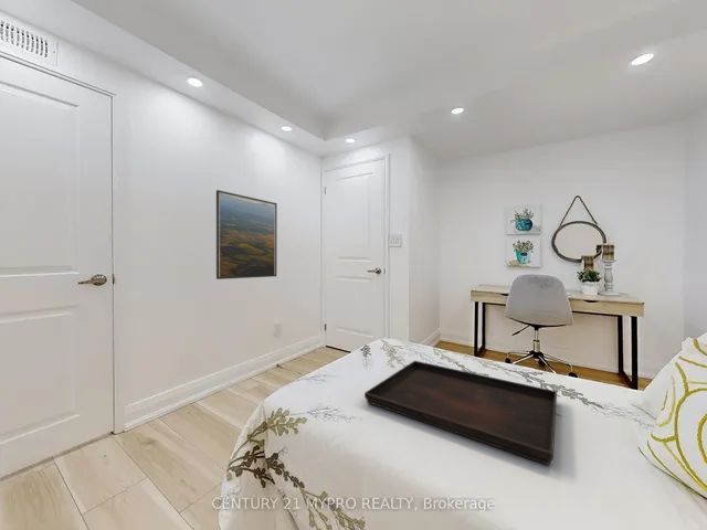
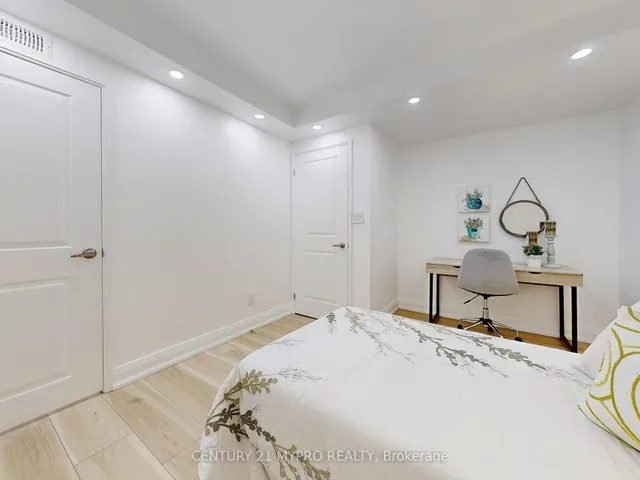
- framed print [215,189,278,280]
- serving tray [363,360,558,466]
